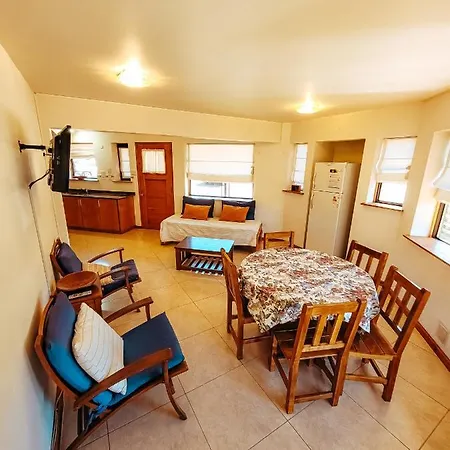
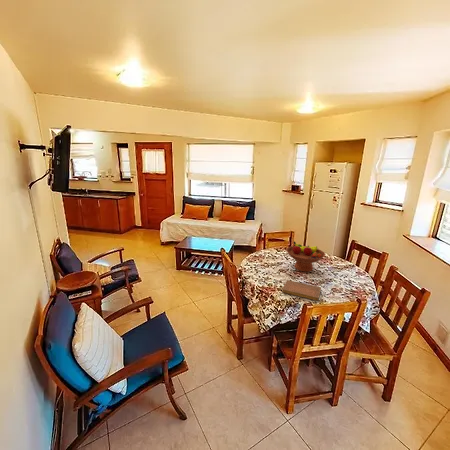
+ fruit bowl [285,240,326,273]
+ notebook [281,279,322,302]
